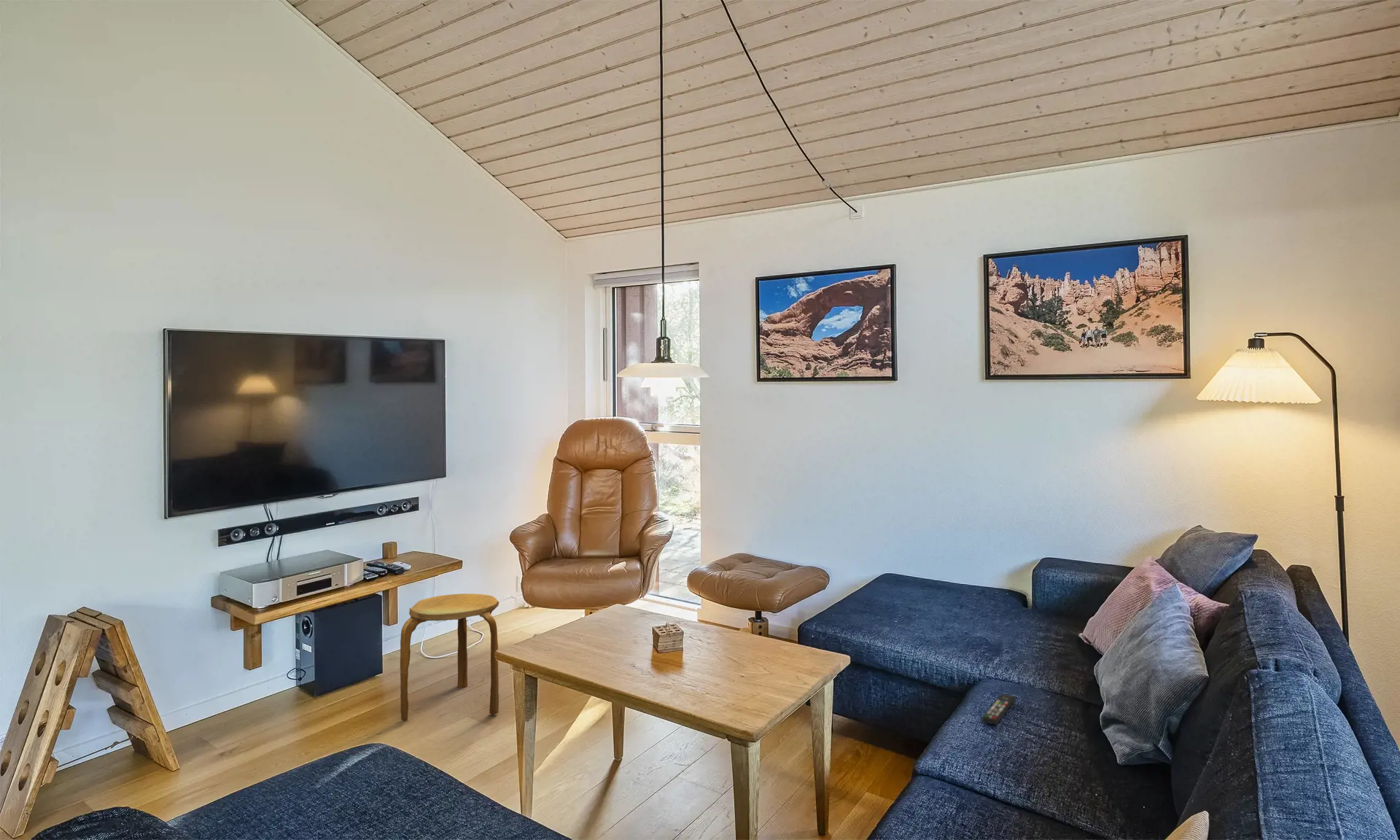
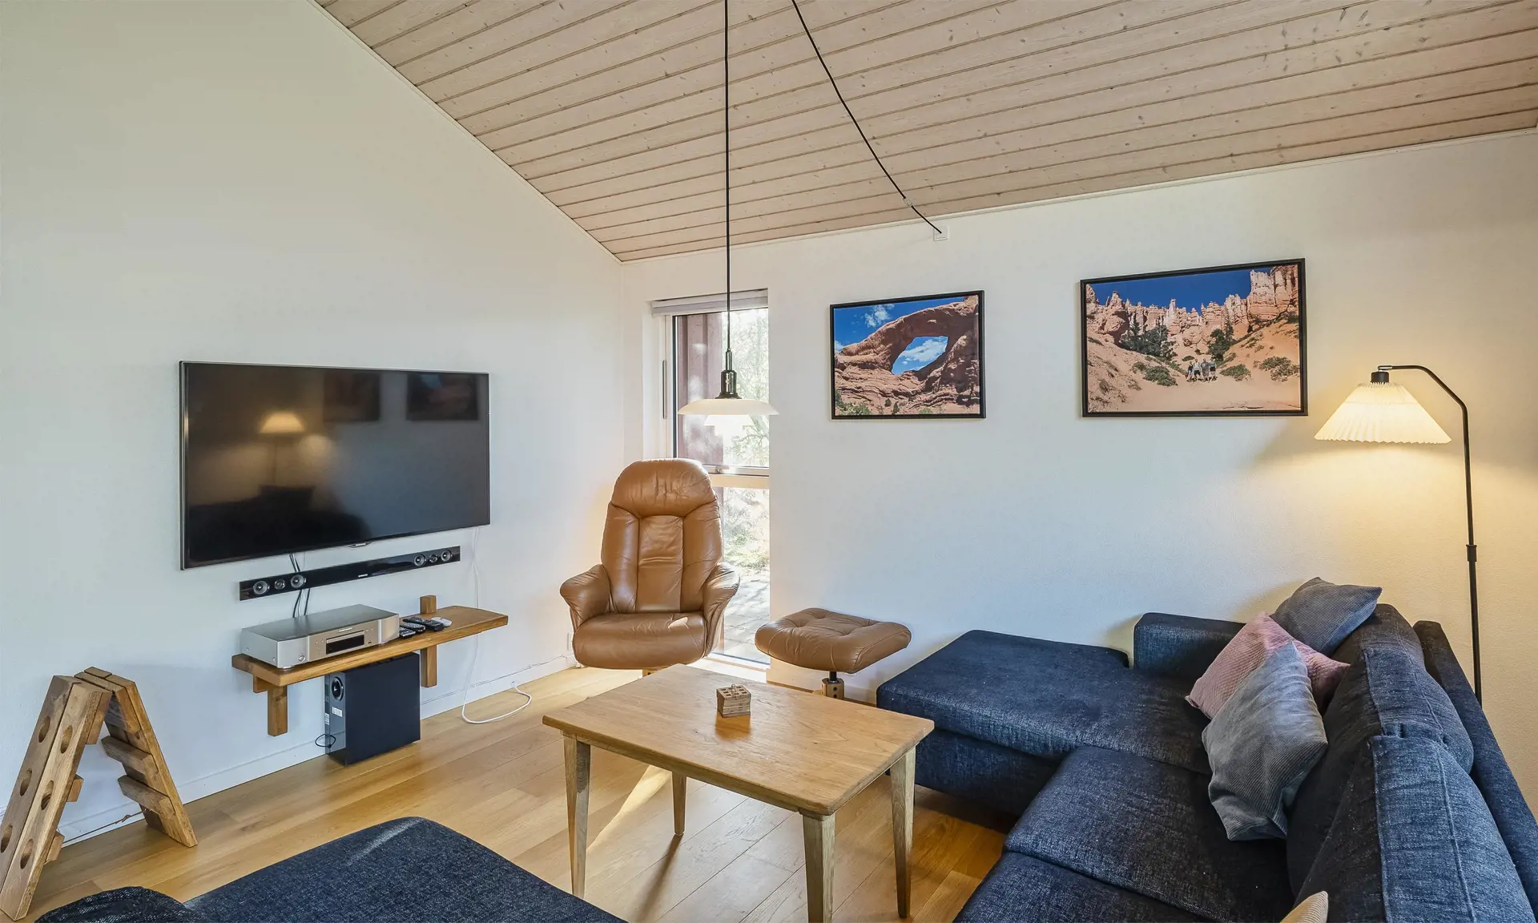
- stool [400,593,499,722]
- remote control [981,693,1016,726]
